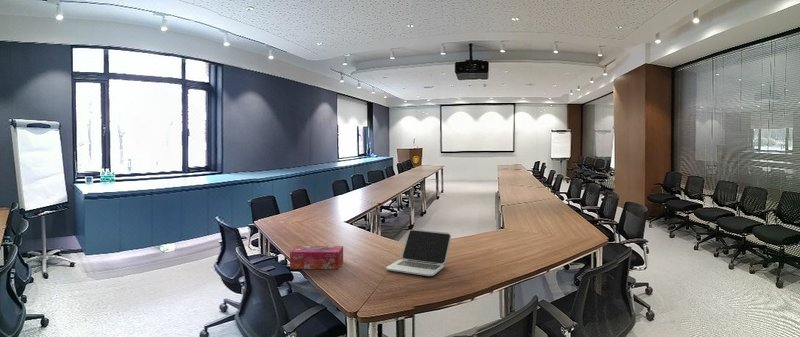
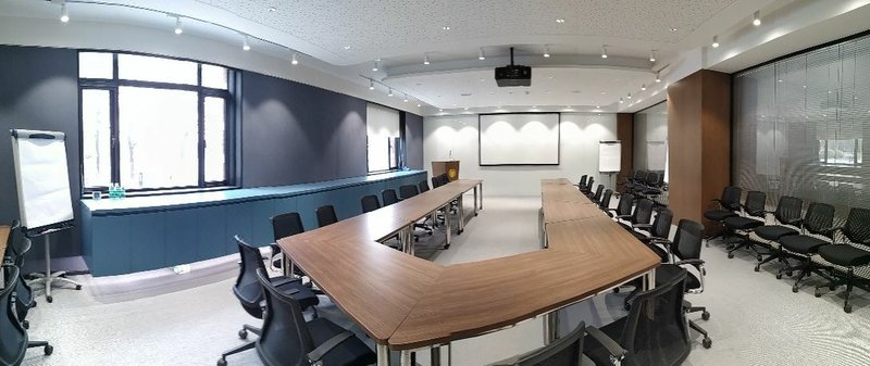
- tissue box [289,245,344,270]
- laptop [385,229,452,277]
